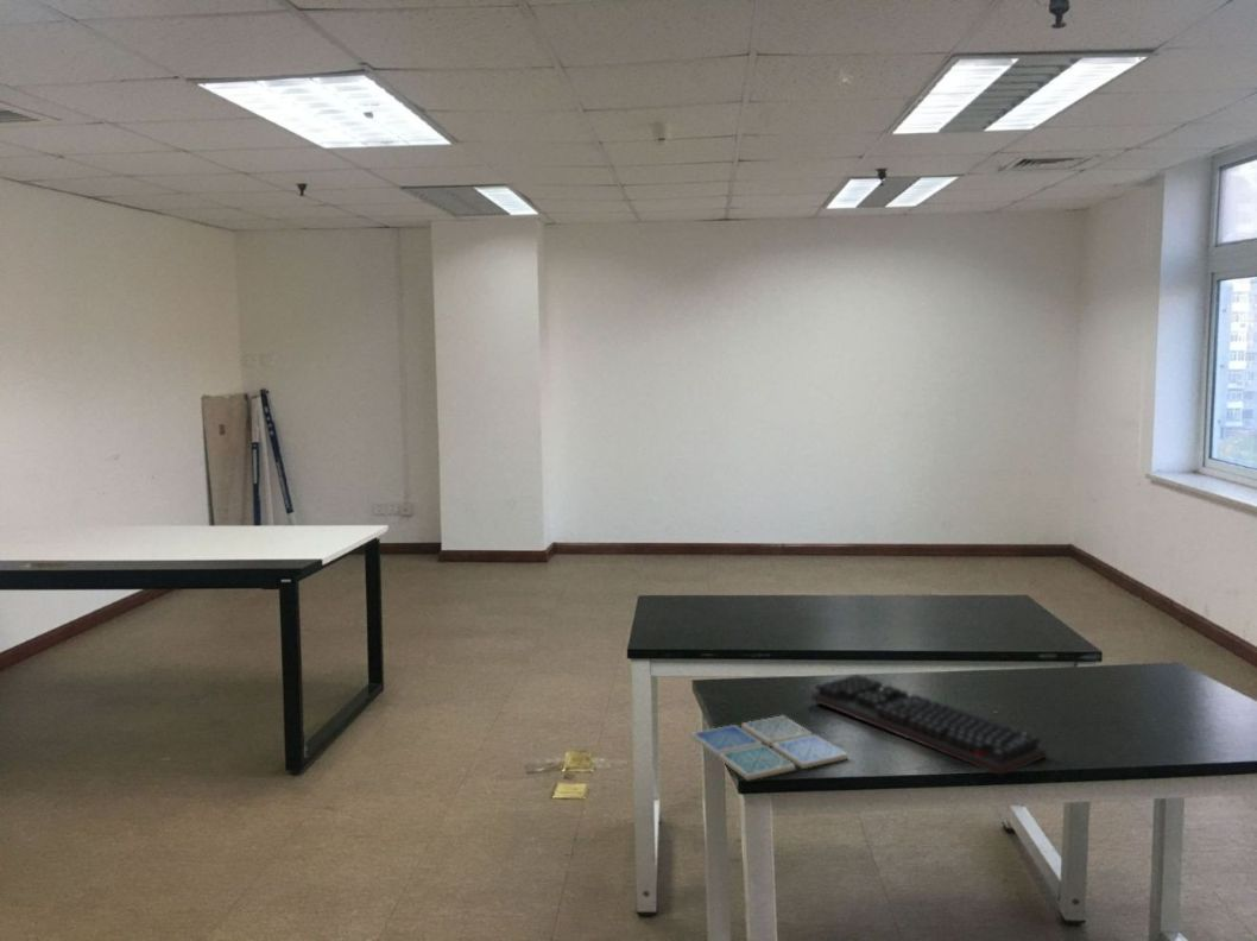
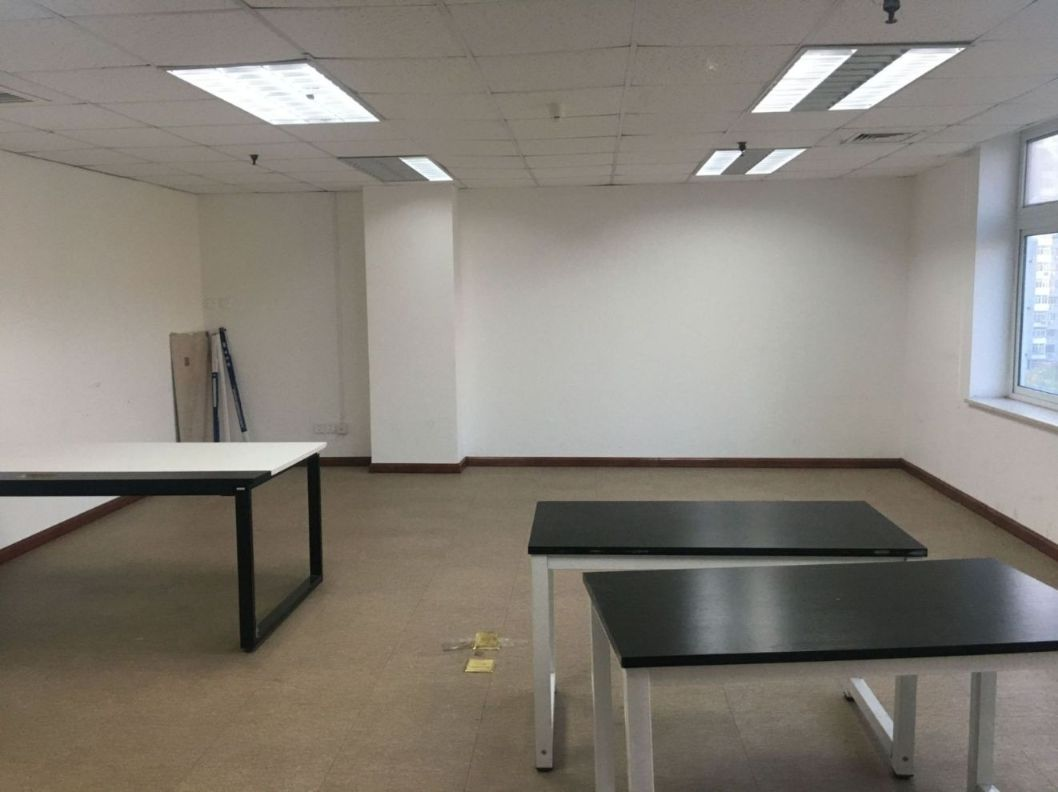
- keyboard [810,674,1047,777]
- drink coaster [690,714,849,782]
